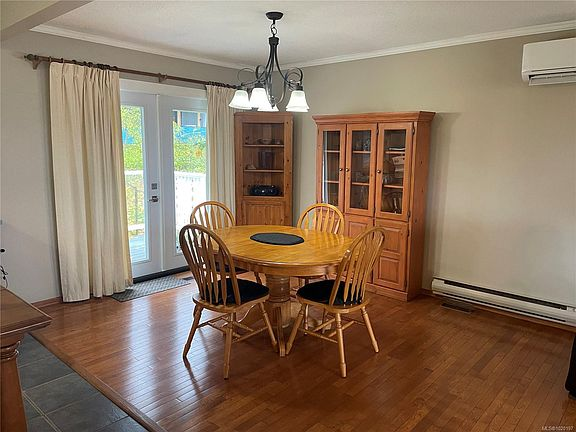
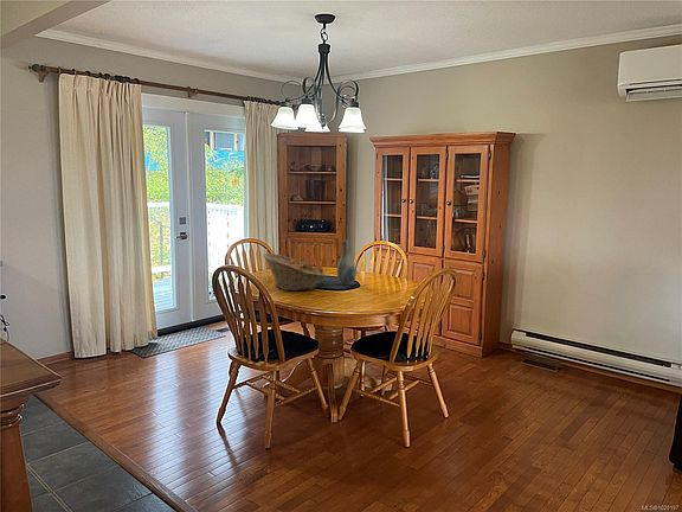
+ vase [335,239,358,286]
+ fruit basket [262,252,327,292]
